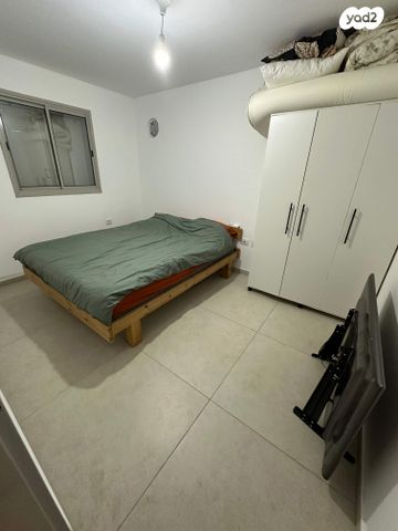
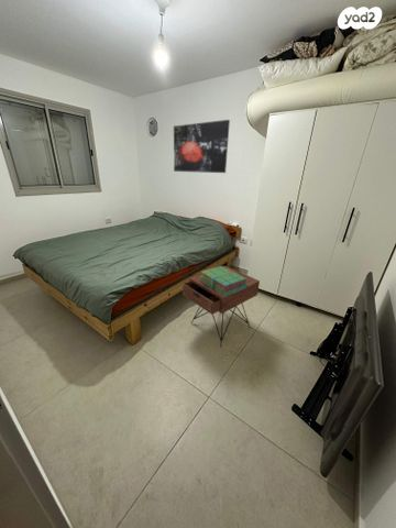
+ nightstand [182,265,261,348]
+ wall art [173,119,231,174]
+ stack of books [199,265,248,297]
